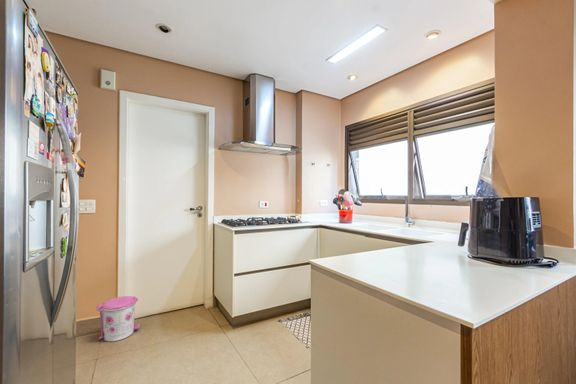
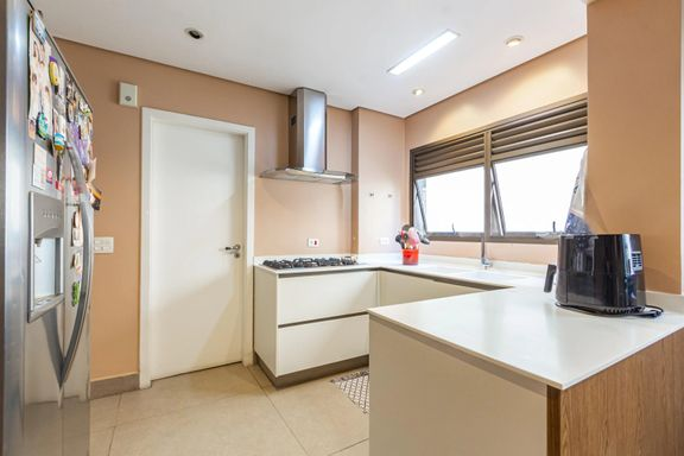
- trash can [95,295,141,343]
